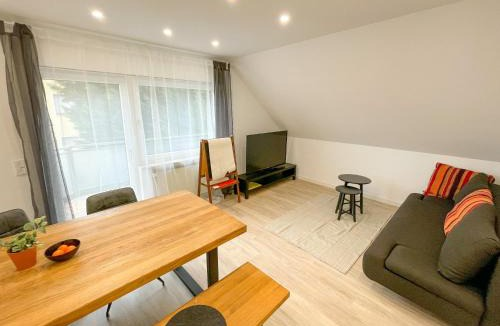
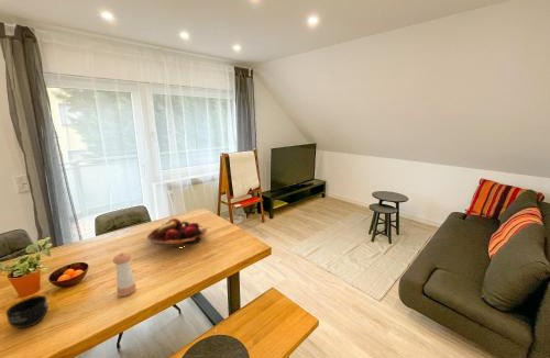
+ fruit basket [146,217,208,249]
+ mug [4,294,50,329]
+ pepper shaker [112,251,136,298]
